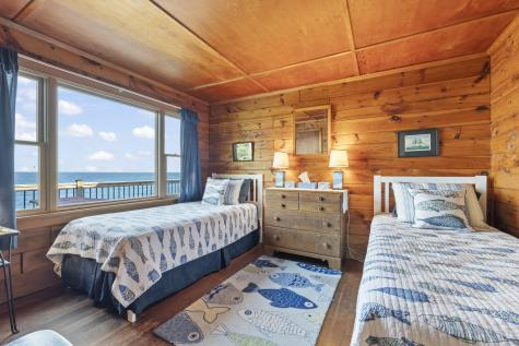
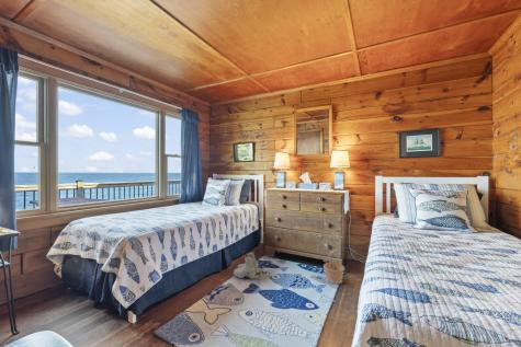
+ boots [233,251,259,280]
+ basket [322,248,346,285]
